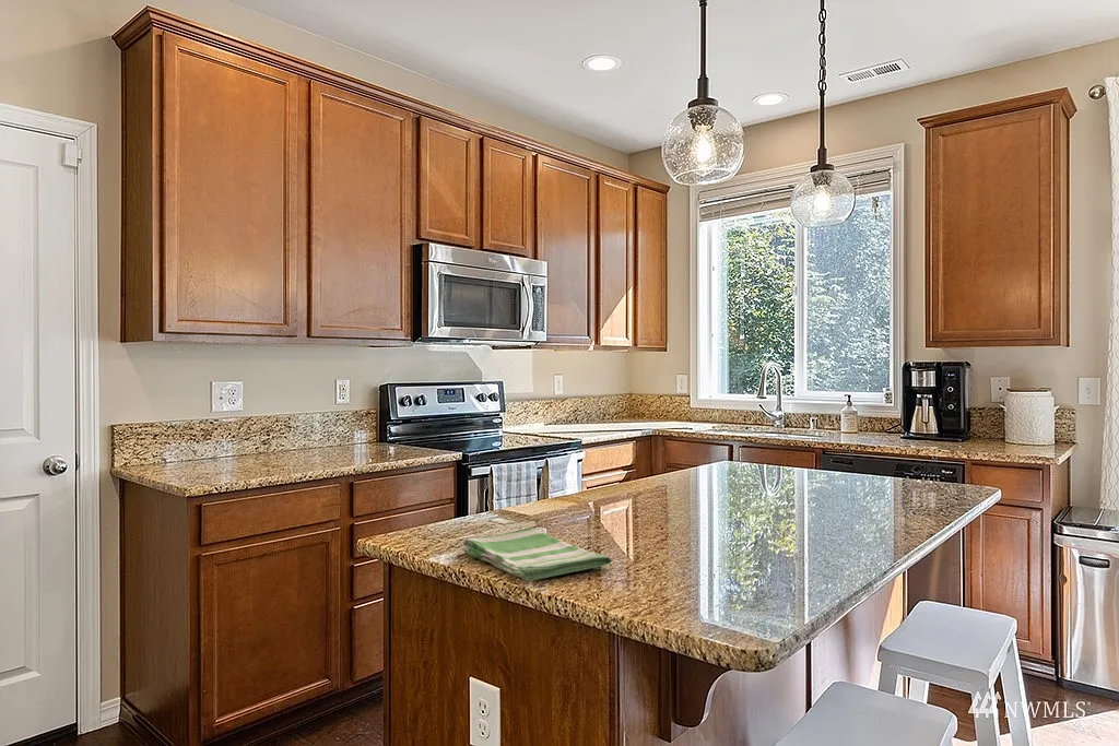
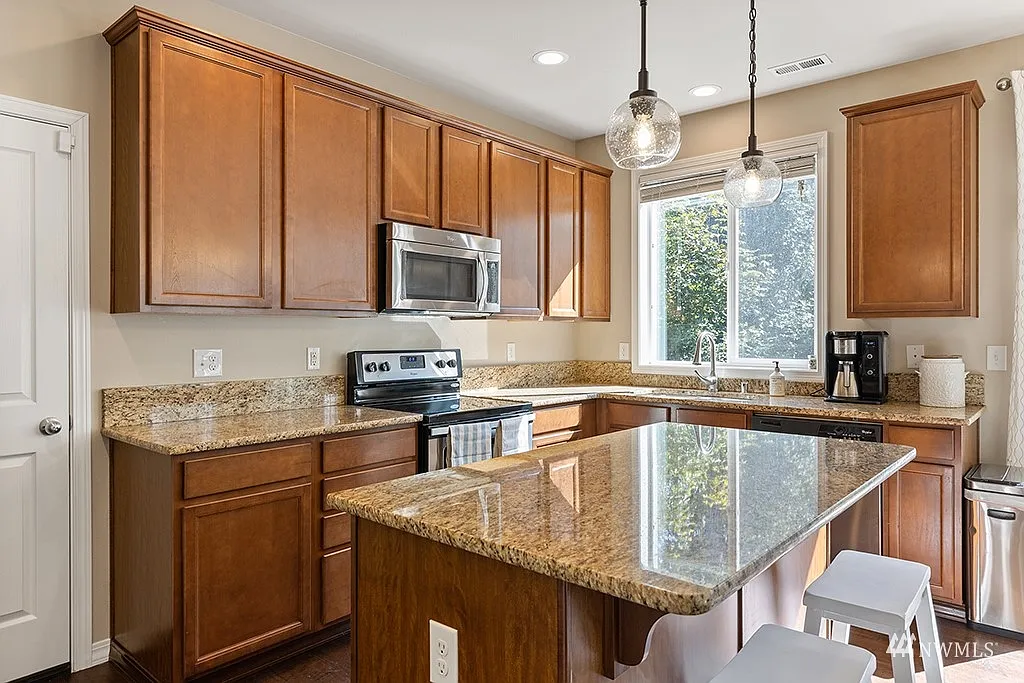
- dish towel [461,528,613,581]
